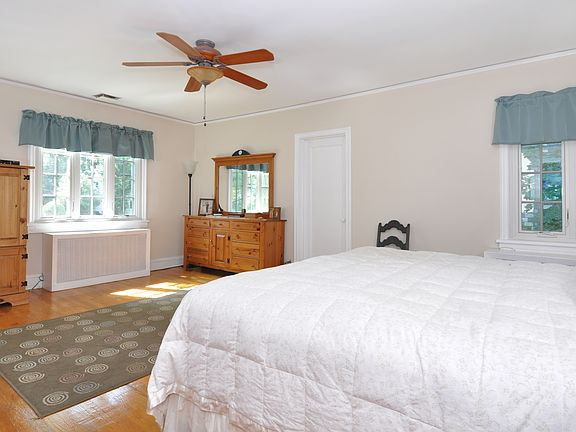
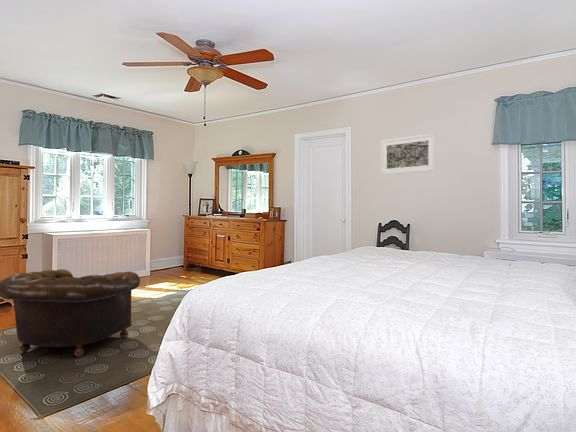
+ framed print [380,132,436,176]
+ armchair [0,268,141,358]
